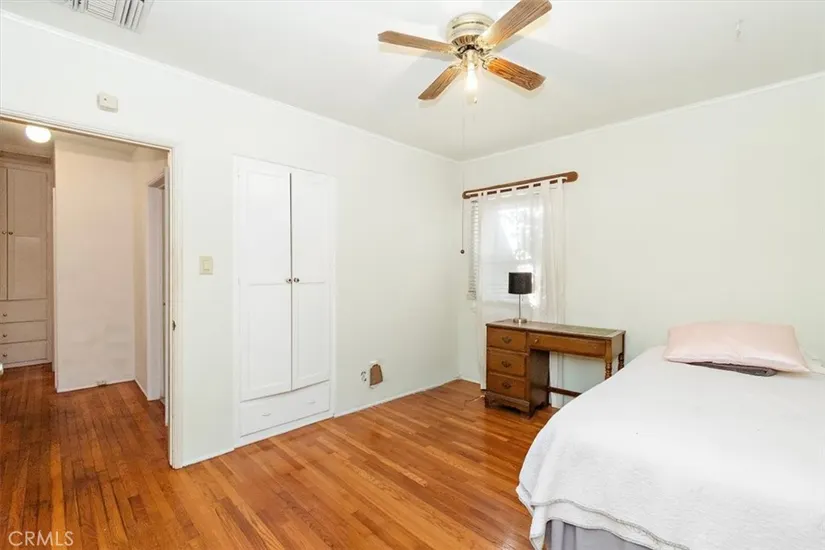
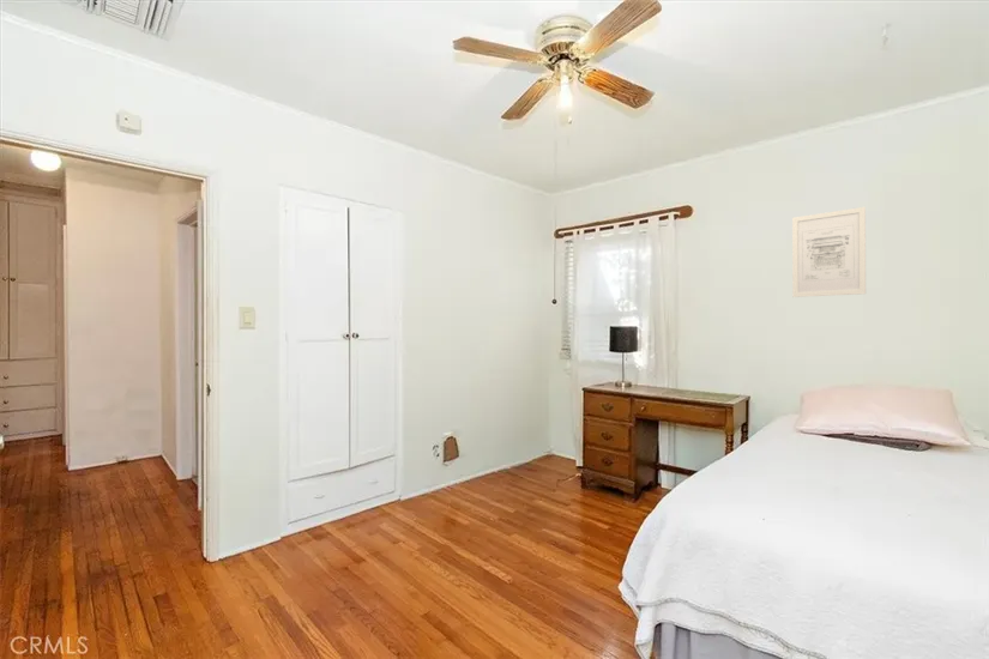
+ wall art [791,206,867,298]
